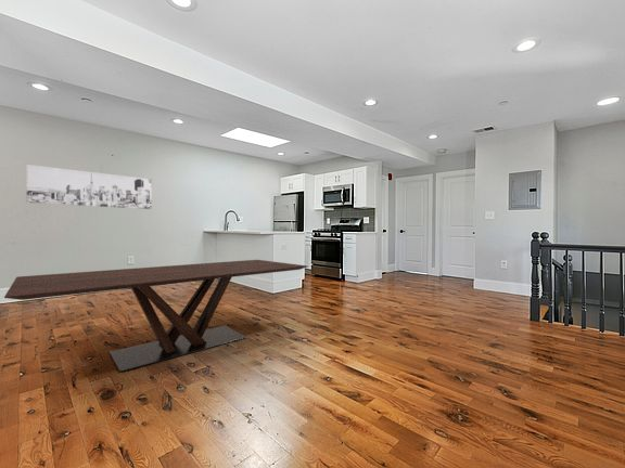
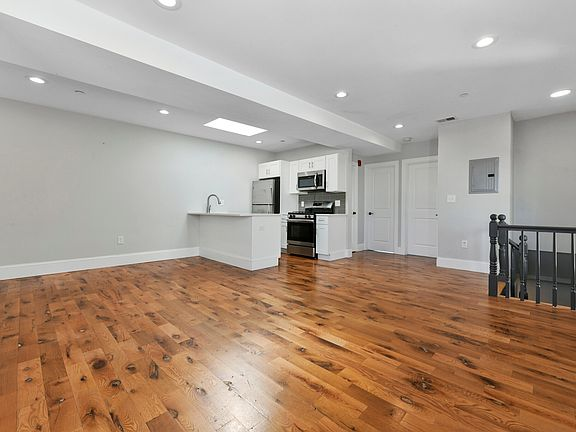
- wall art [25,164,153,210]
- dining table [3,259,309,373]
